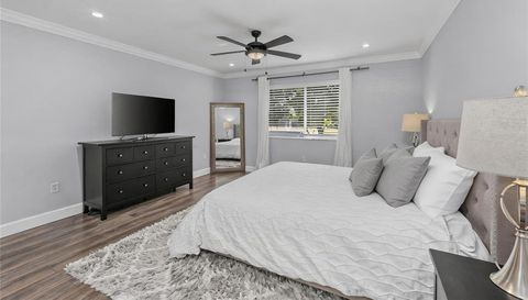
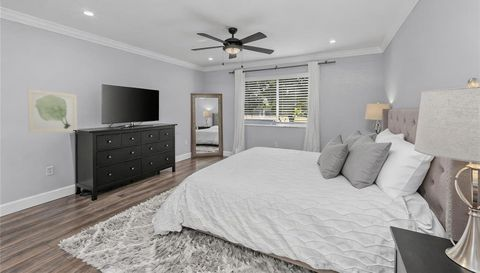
+ wall art [27,88,78,134]
